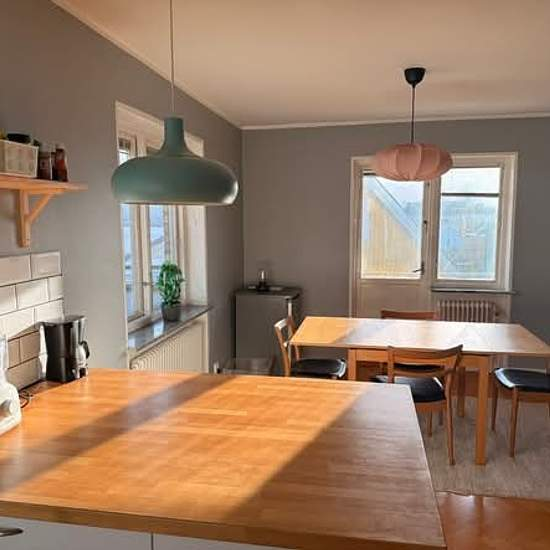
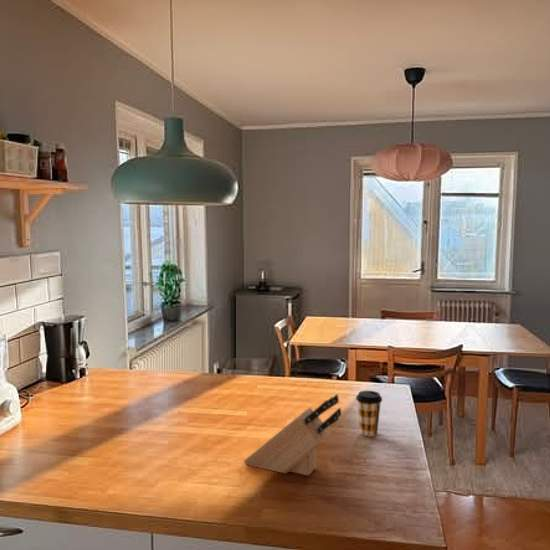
+ knife block [242,393,343,477]
+ coffee cup [355,390,383,437]
